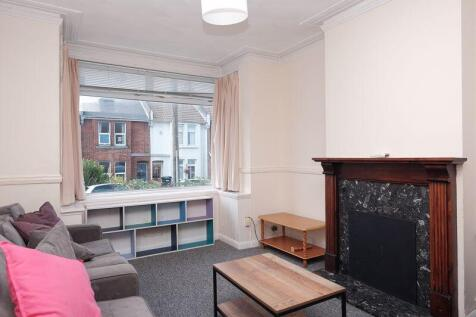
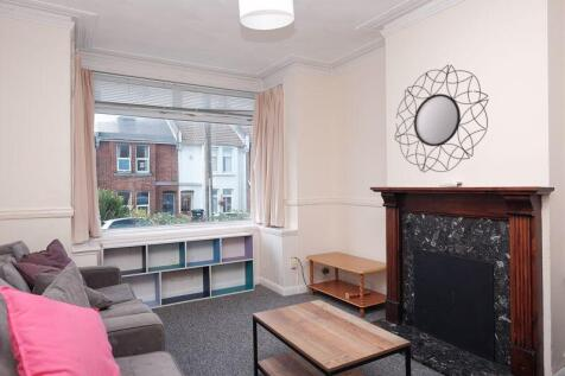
+ home mirror [394,63,490,173]
